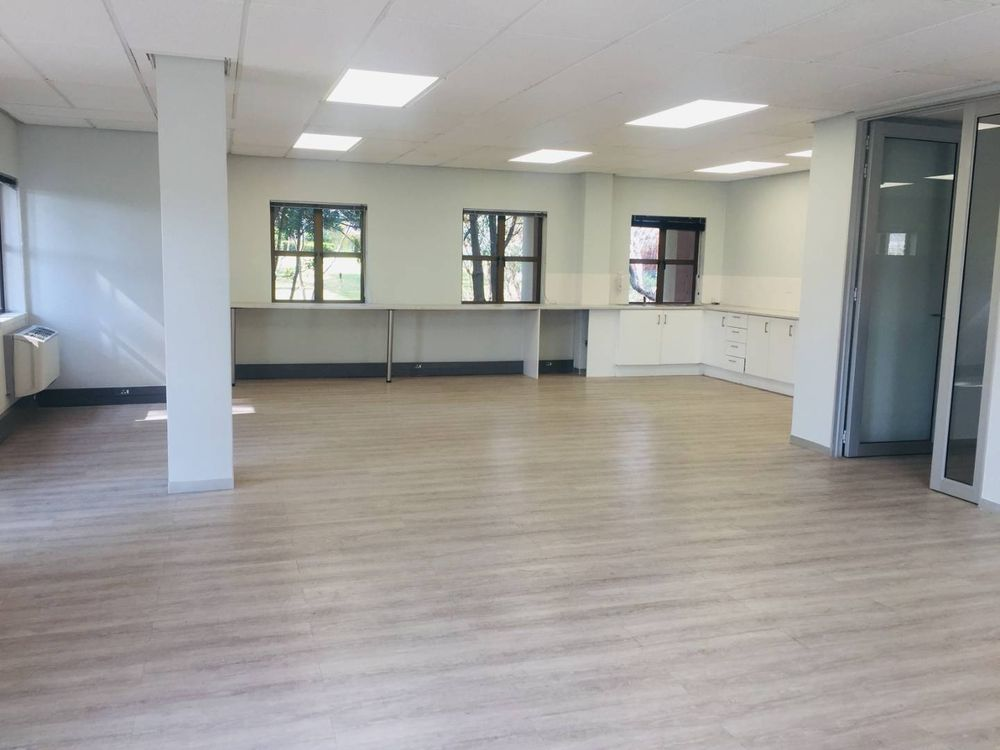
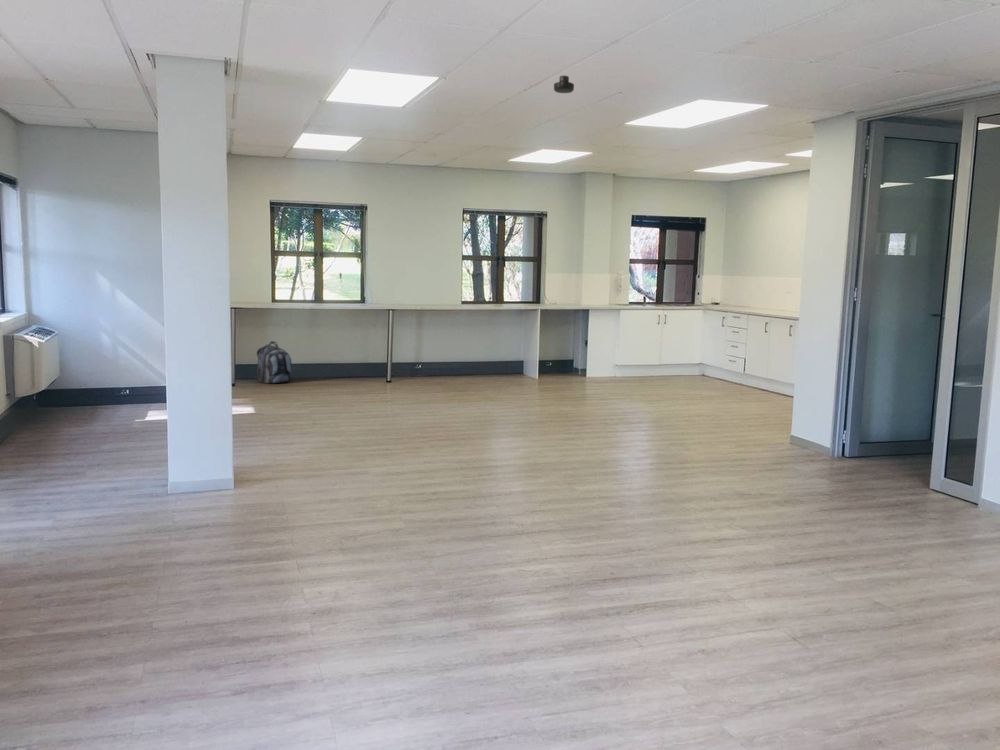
+ backpack [254,340,293,384]
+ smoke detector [553,75,575,94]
